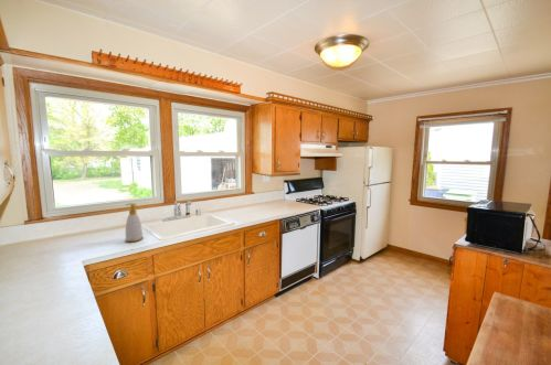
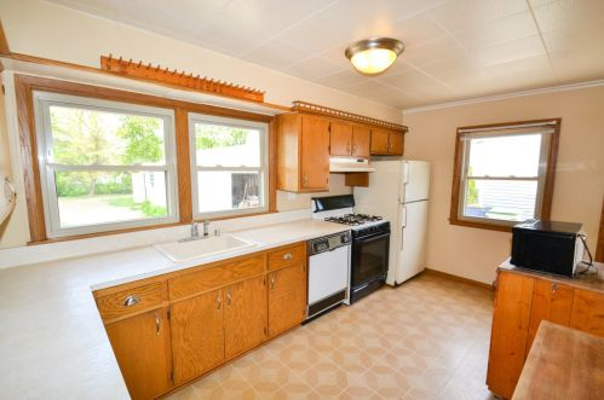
- soap bottle [124,202,145,243]
